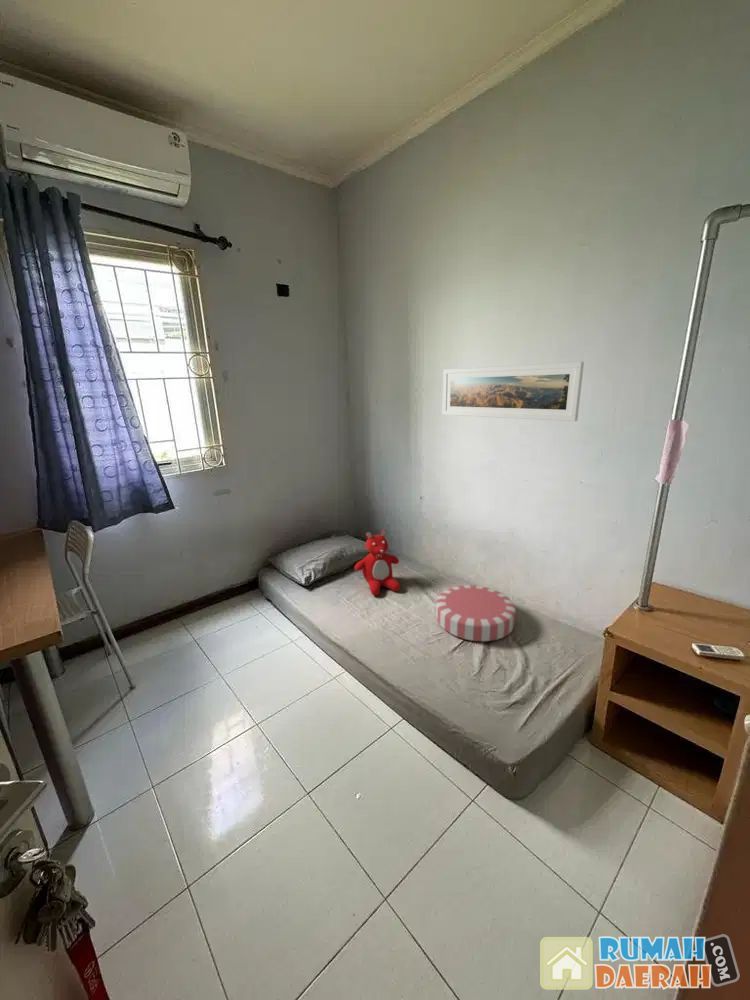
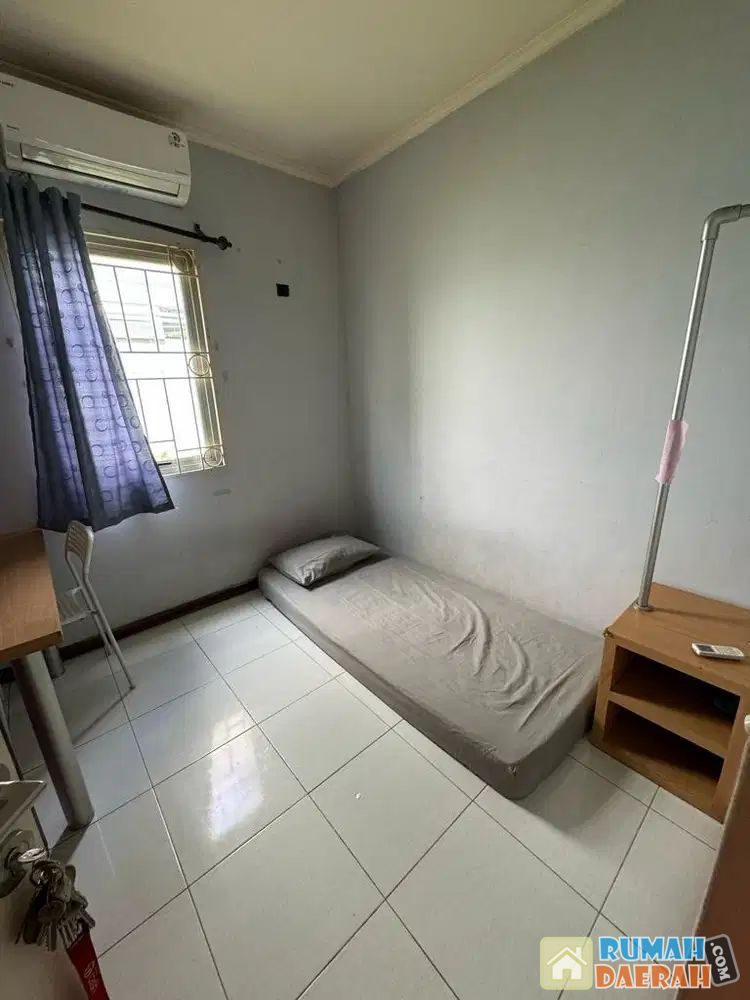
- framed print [442,361,585,422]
- teddy bear [354,529,401,596]
- cushion [435,584,517,642]
